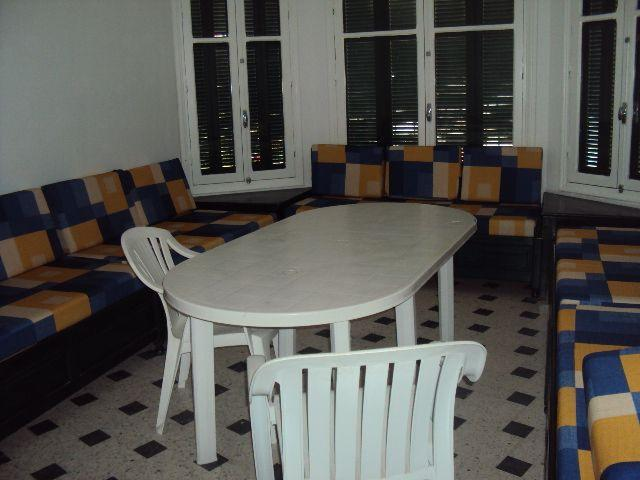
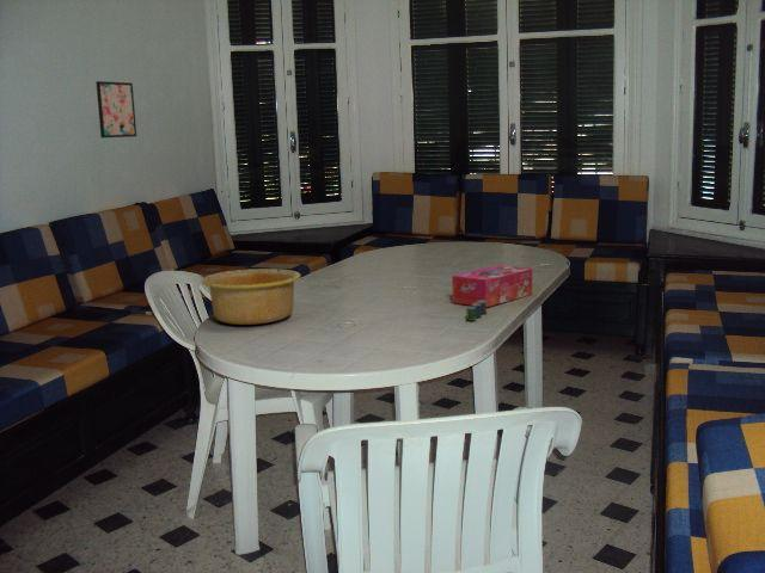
+ wall art [94,80,137,138]
+ cup [465,301,488,322]
+ tissue box [451,264,533,308]
+ bowl [201,267,301,326]
